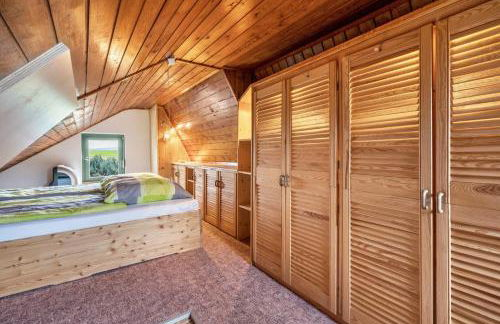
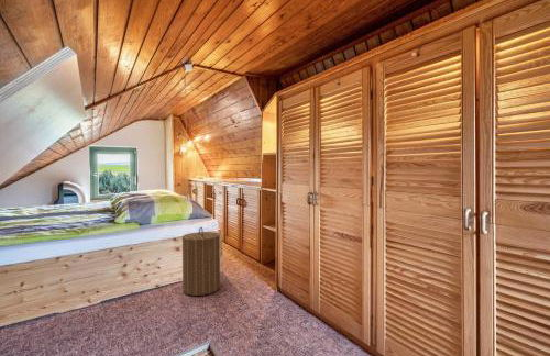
+ laundry hamper [182,226,221,297]
